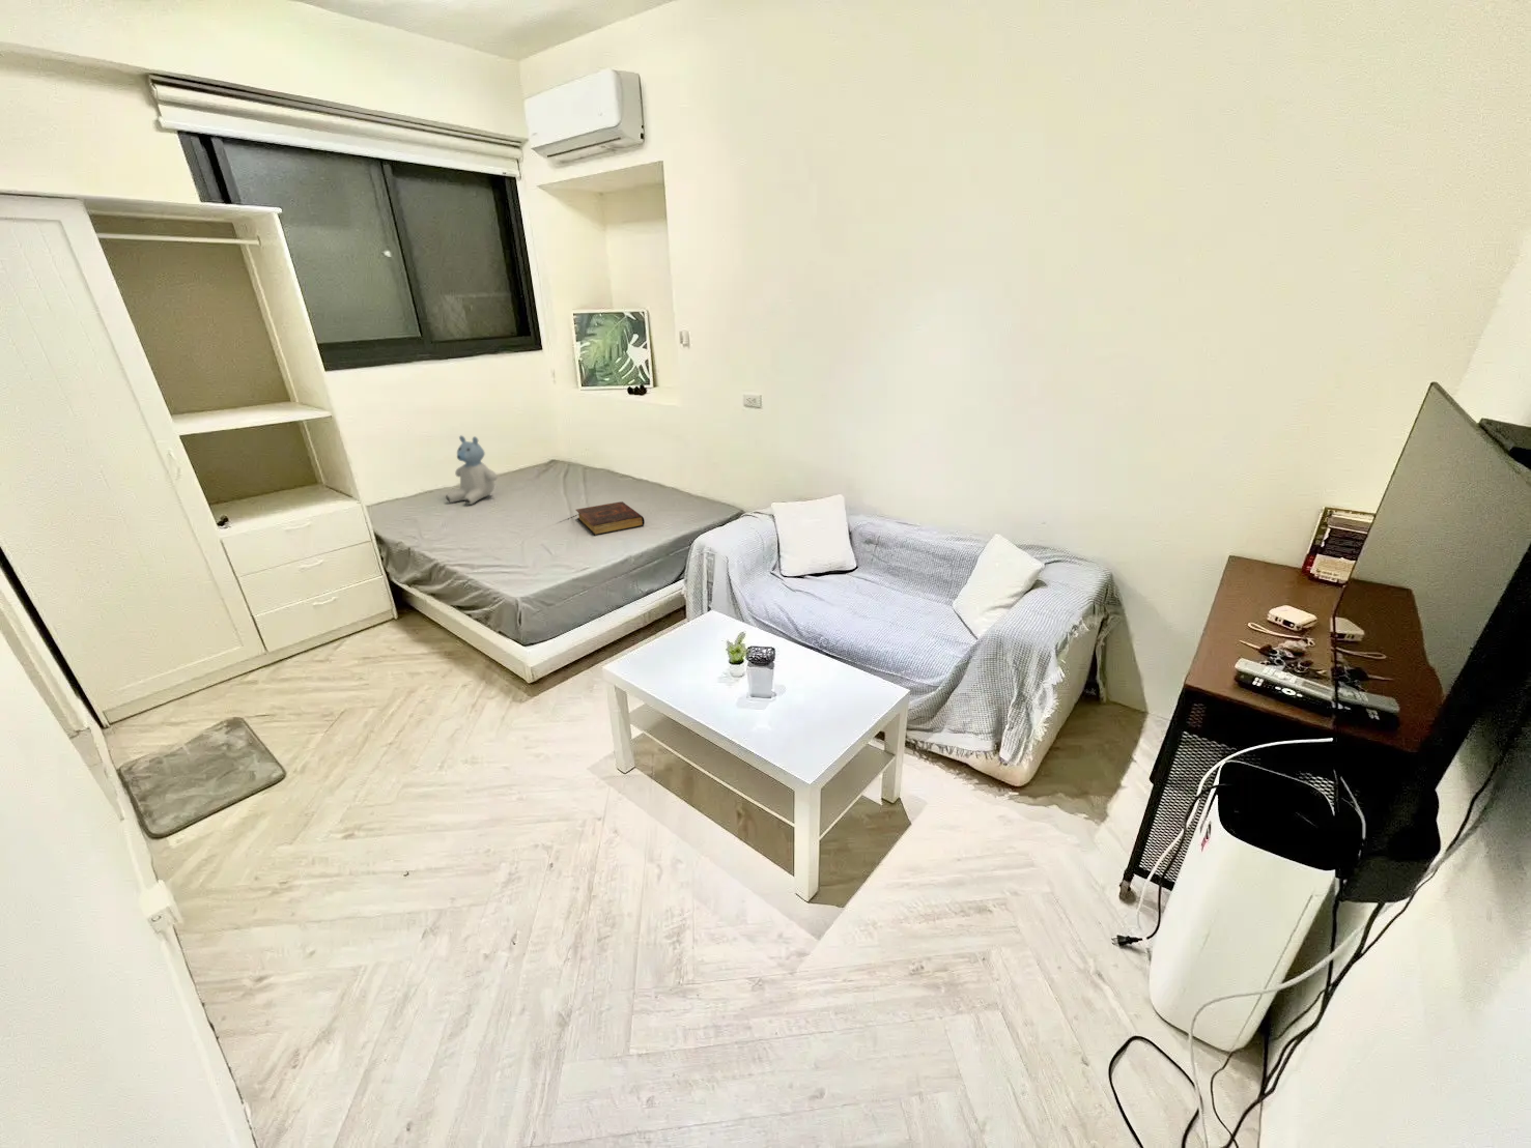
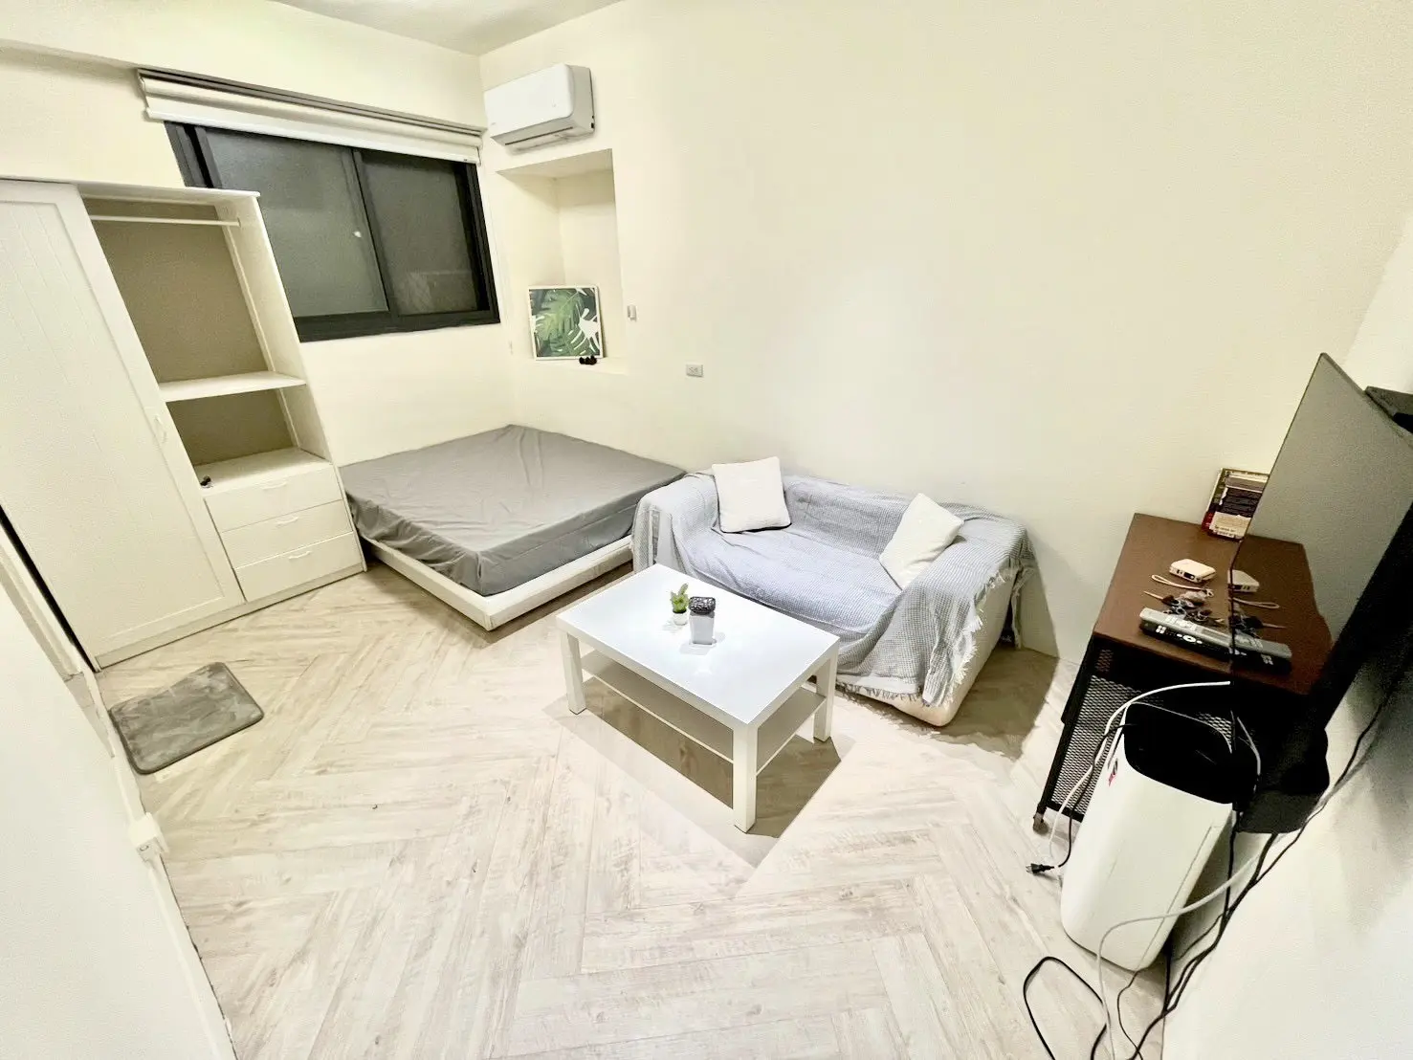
- book [575,500,645,535]
- stuffed bear [445,434,498,505]
